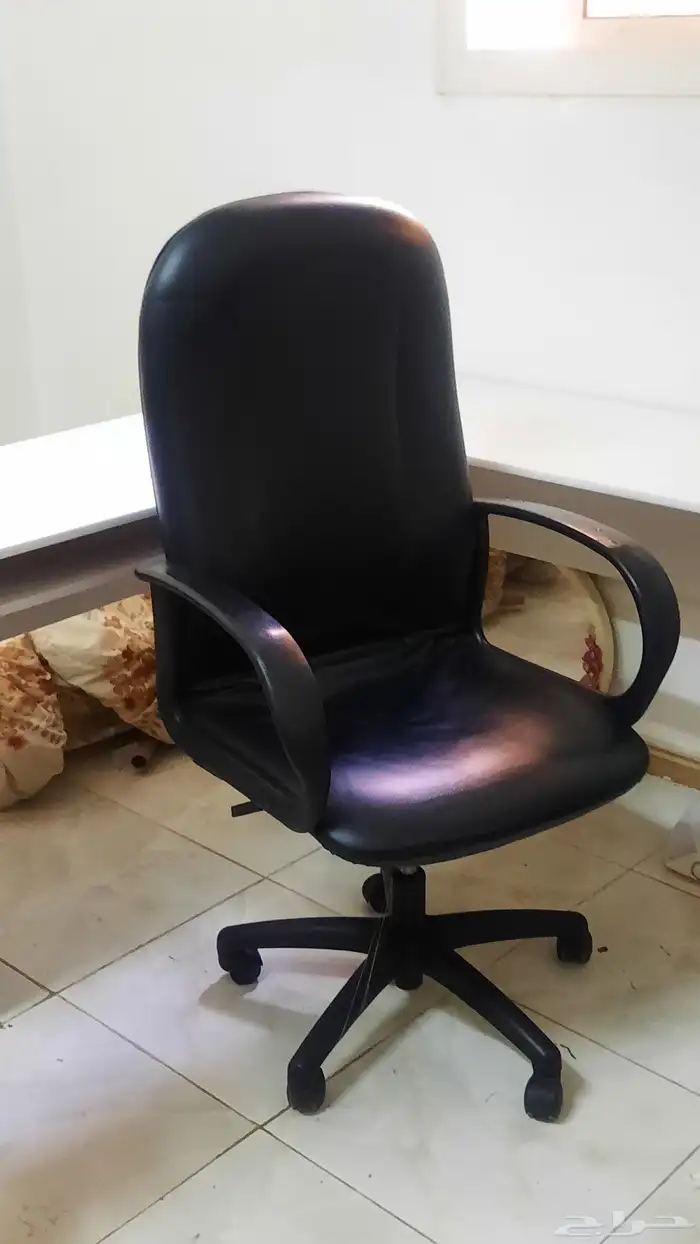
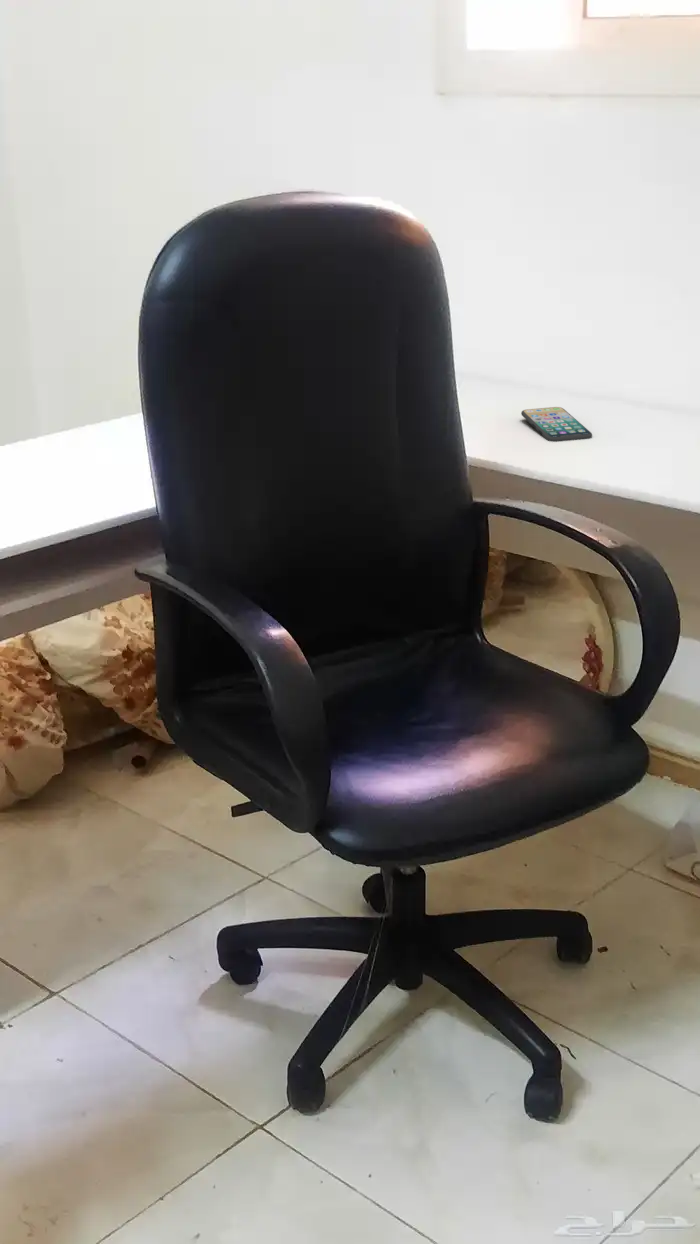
+ smartphone [520,406,593,442]
